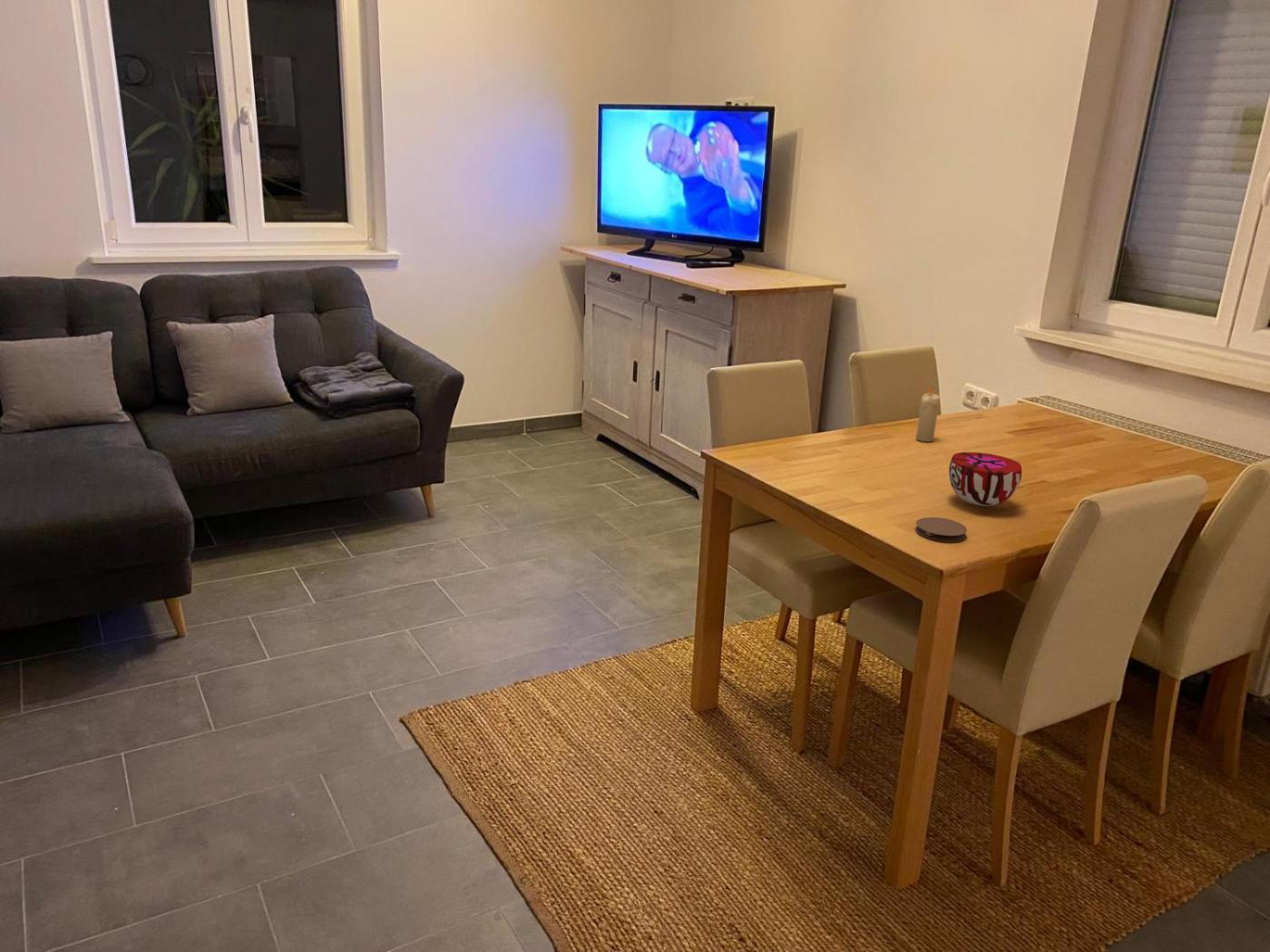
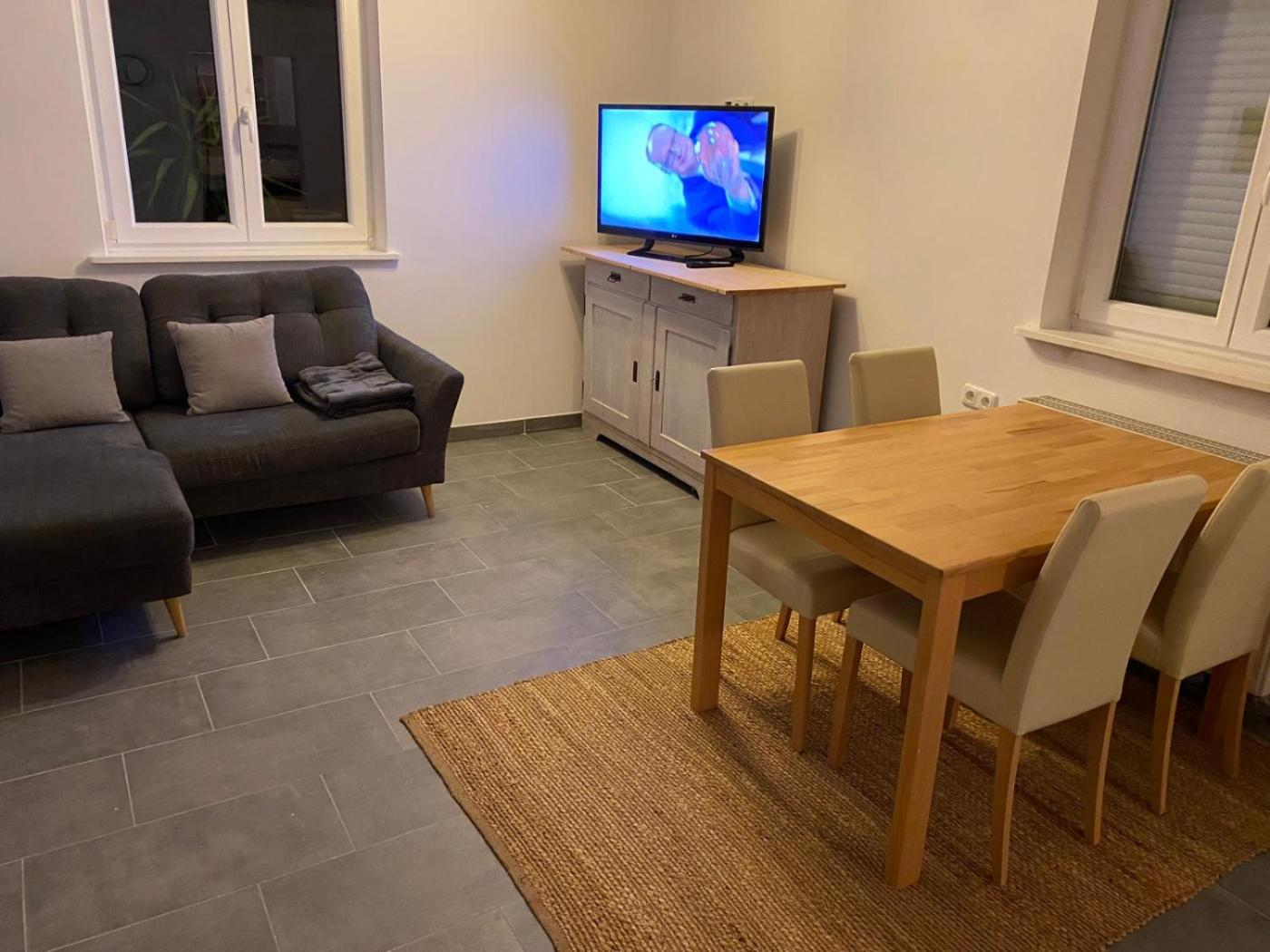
- decorative bowl [948,452,1022,507]
- candle [915,385,941,442]
- coaster [914,516,968,543]
